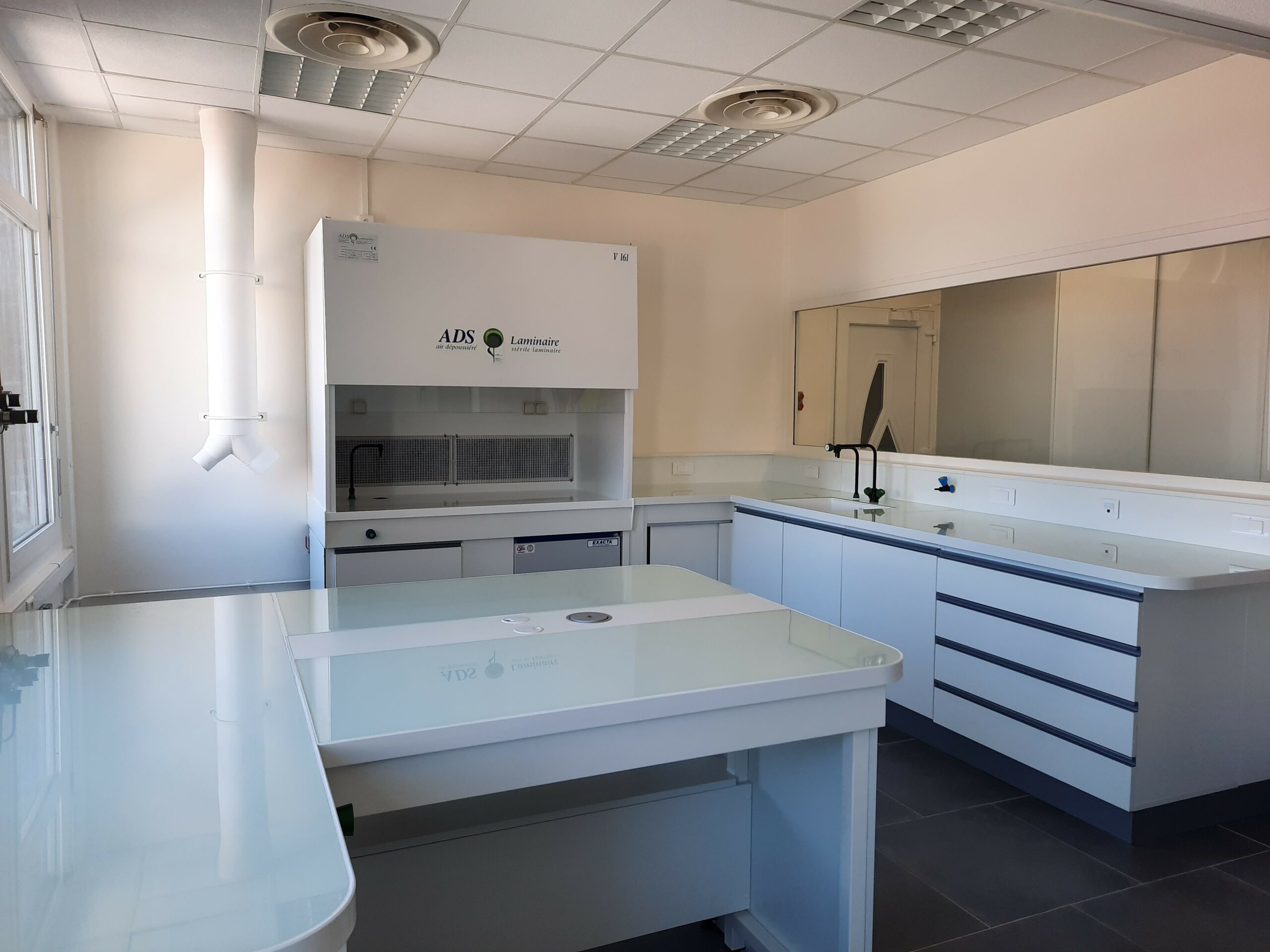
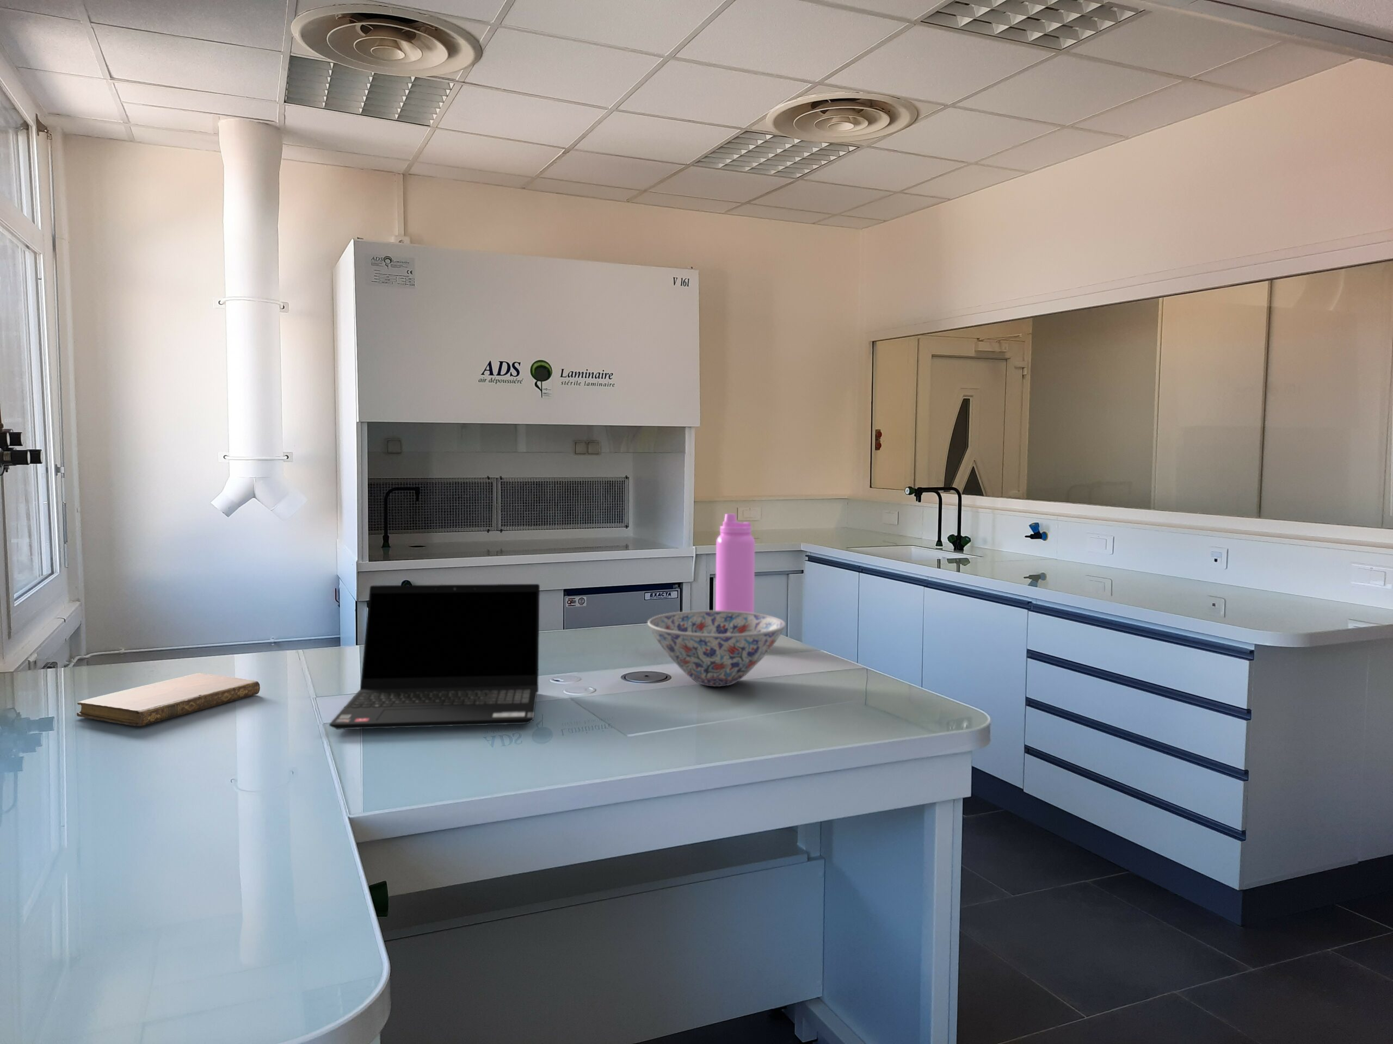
+ notebook [76,672,261,727]
+ water bottle [715,513,756,613]
+ bowl [647,610,786,688]
+ laptop computer [329,583,541,729]
